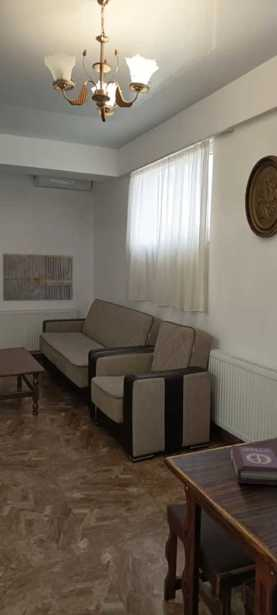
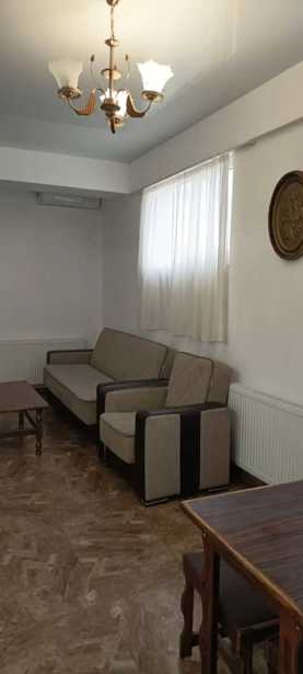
- book [230,444,277,486]
- wall art [2,252,74,302]
